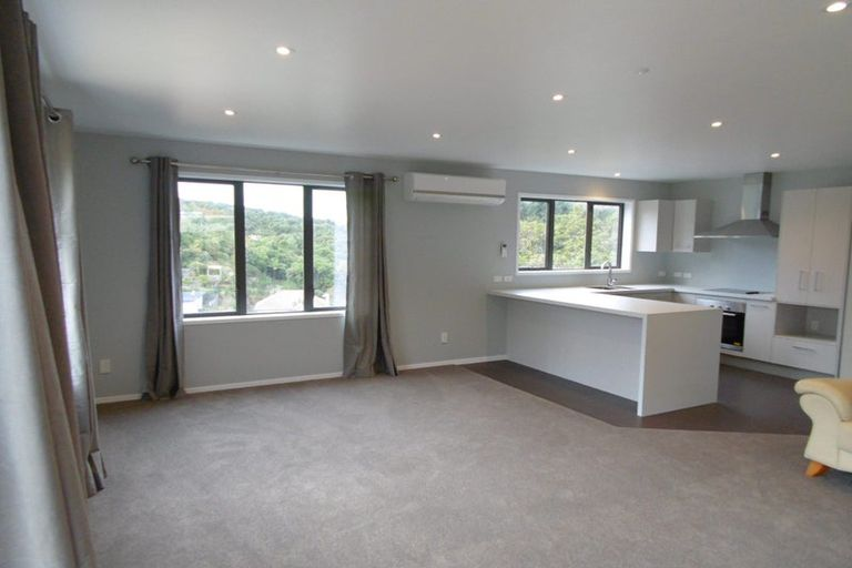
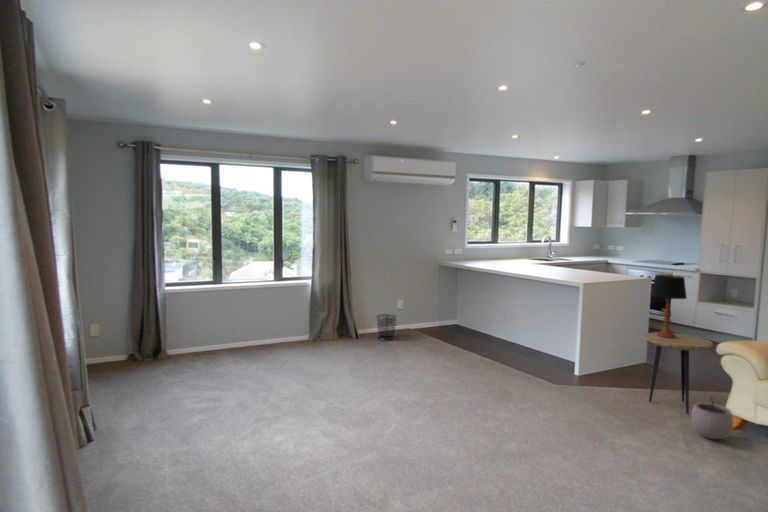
+ waste bin [375,313,398,342]
+ table lamp [650,274,688,338]
+ plant pot [690,394,734,440]
+ side table [643,331,714,415]
